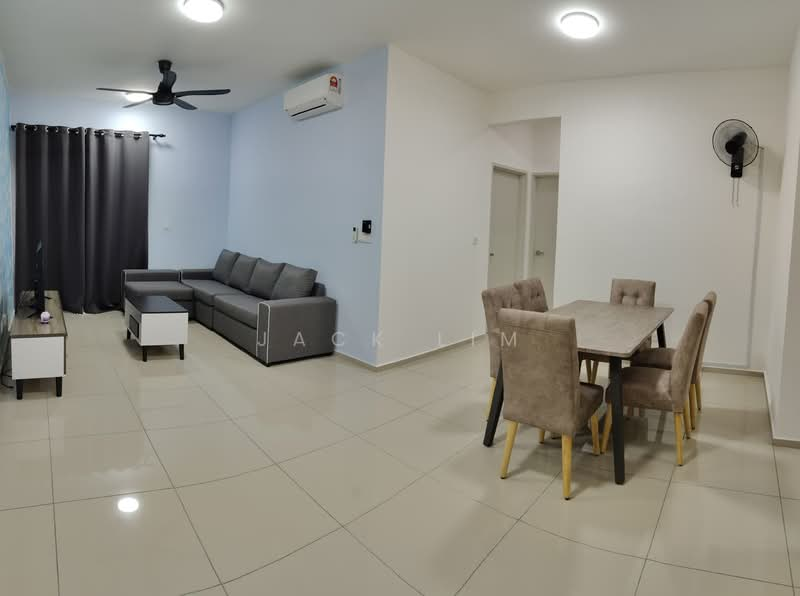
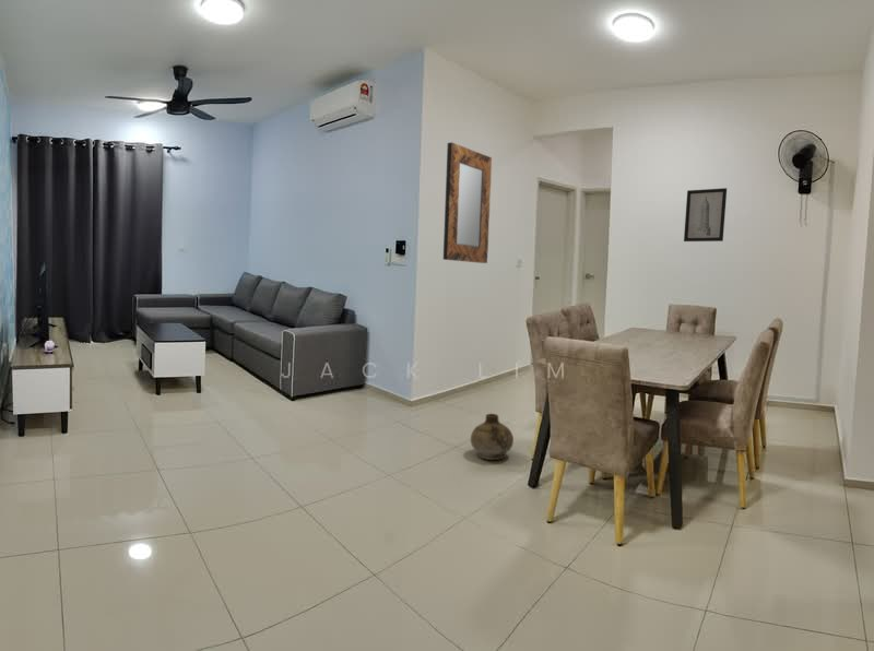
+ home mirror [442,141,493,264]
+ ceramic jug [470,413,515,461]
+ wall art [683,187,728,242]
